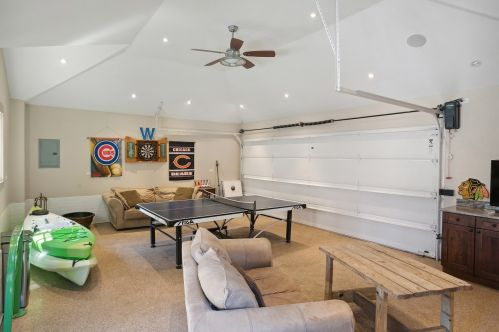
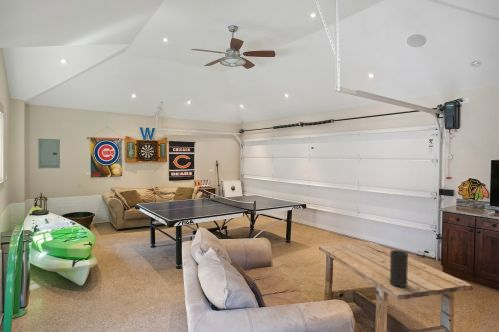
+ speaker [389,249,409,288]
